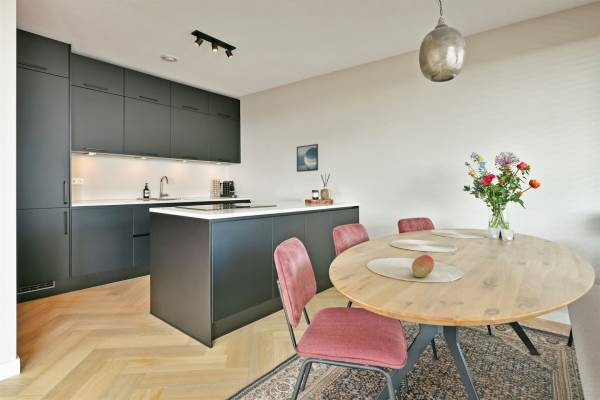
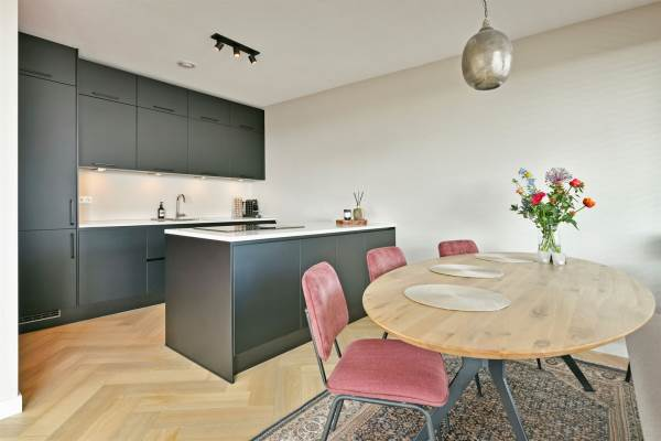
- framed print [296,143,319,173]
- fruit [411,254,435,278]
